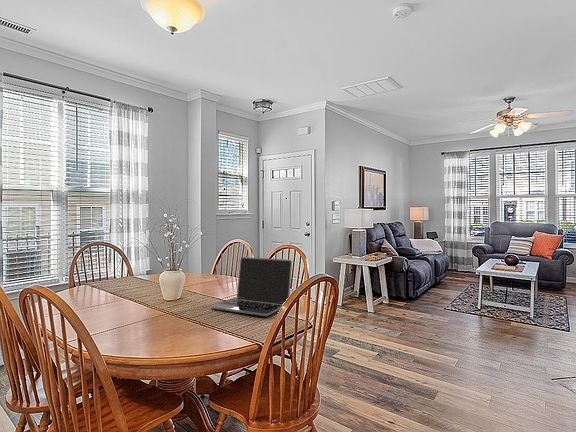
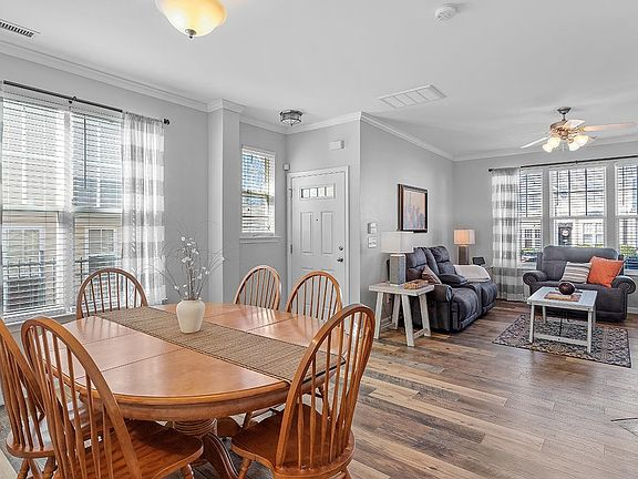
- laptop [210,256,293,317]
